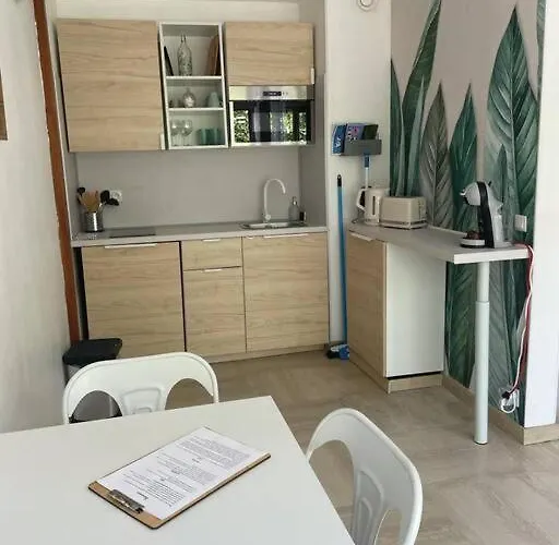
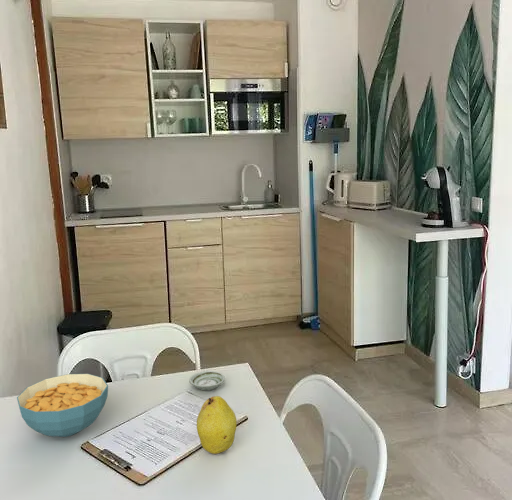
+ fruit [196,395,238,455]
+ cereal bowl [16,373,109,438]
+ saucer [188,370,226,391]
